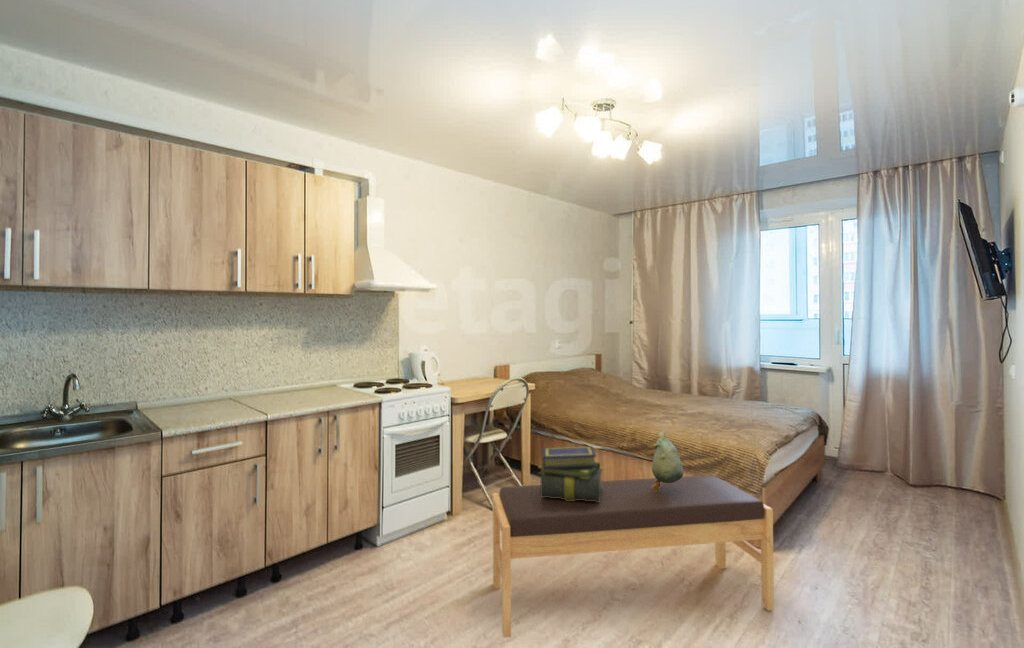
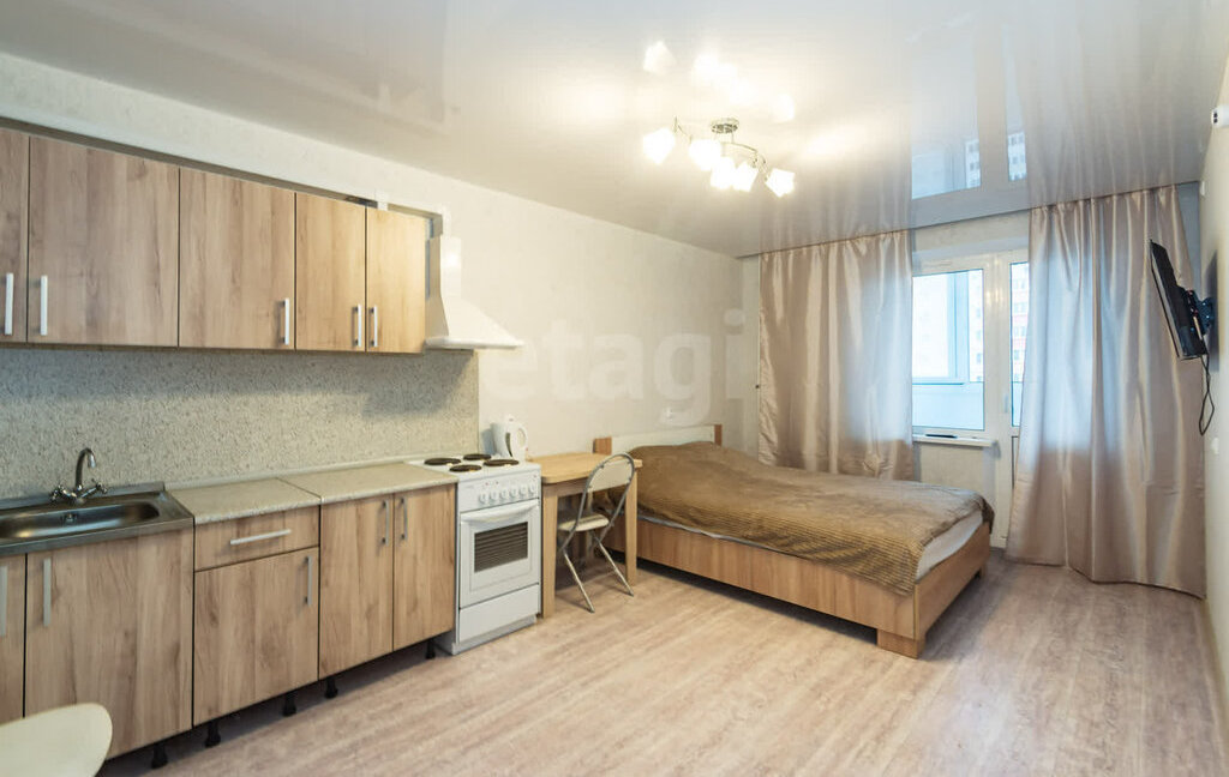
- bench [491,474,775,639]
- stack of books [537,445,604,502]
- plush toy [651,426,684,491]
